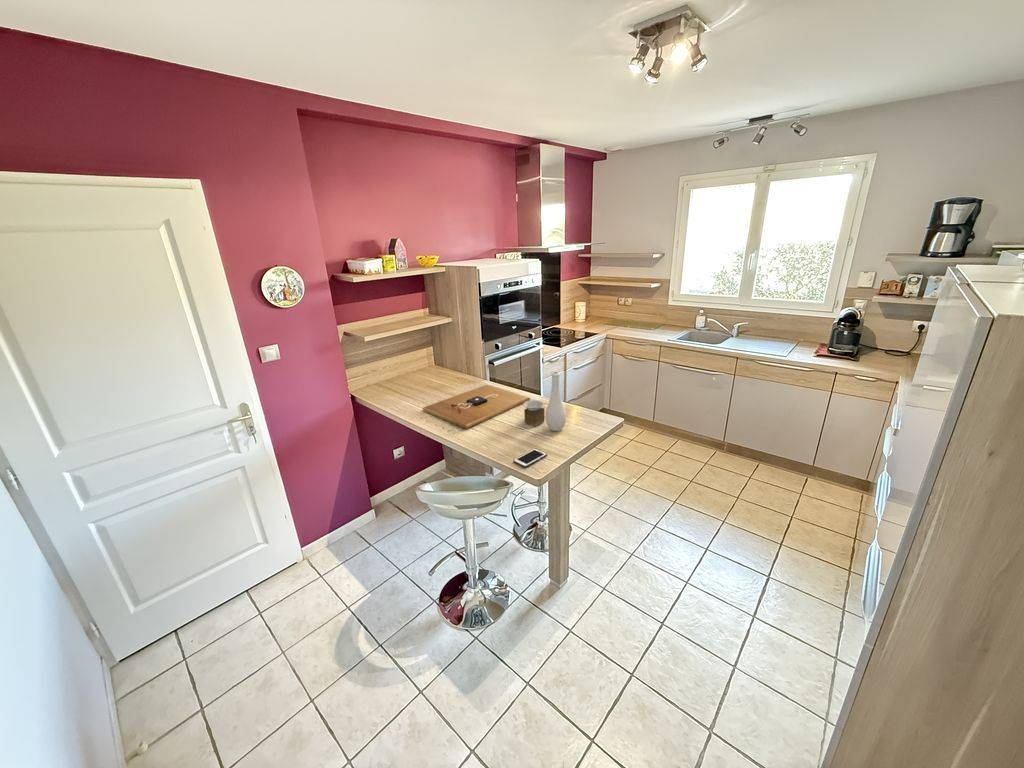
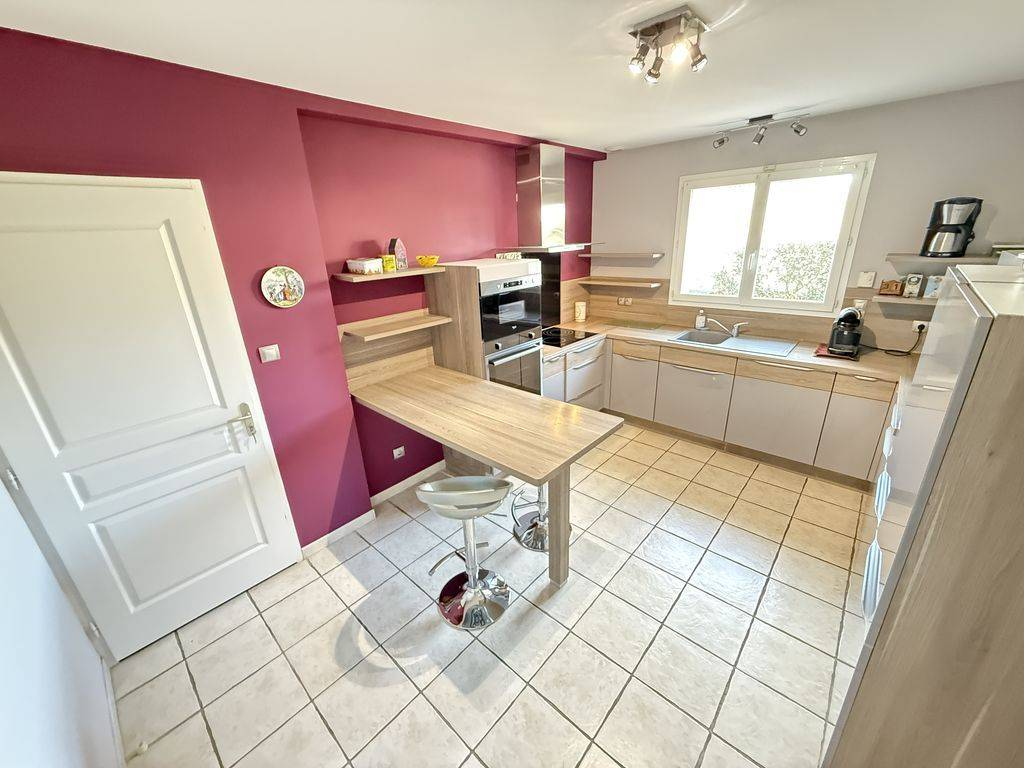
- cutting board [422,384,531,429]
- vase [522,371,567,432]
- cell phone [512,447,548,468]
